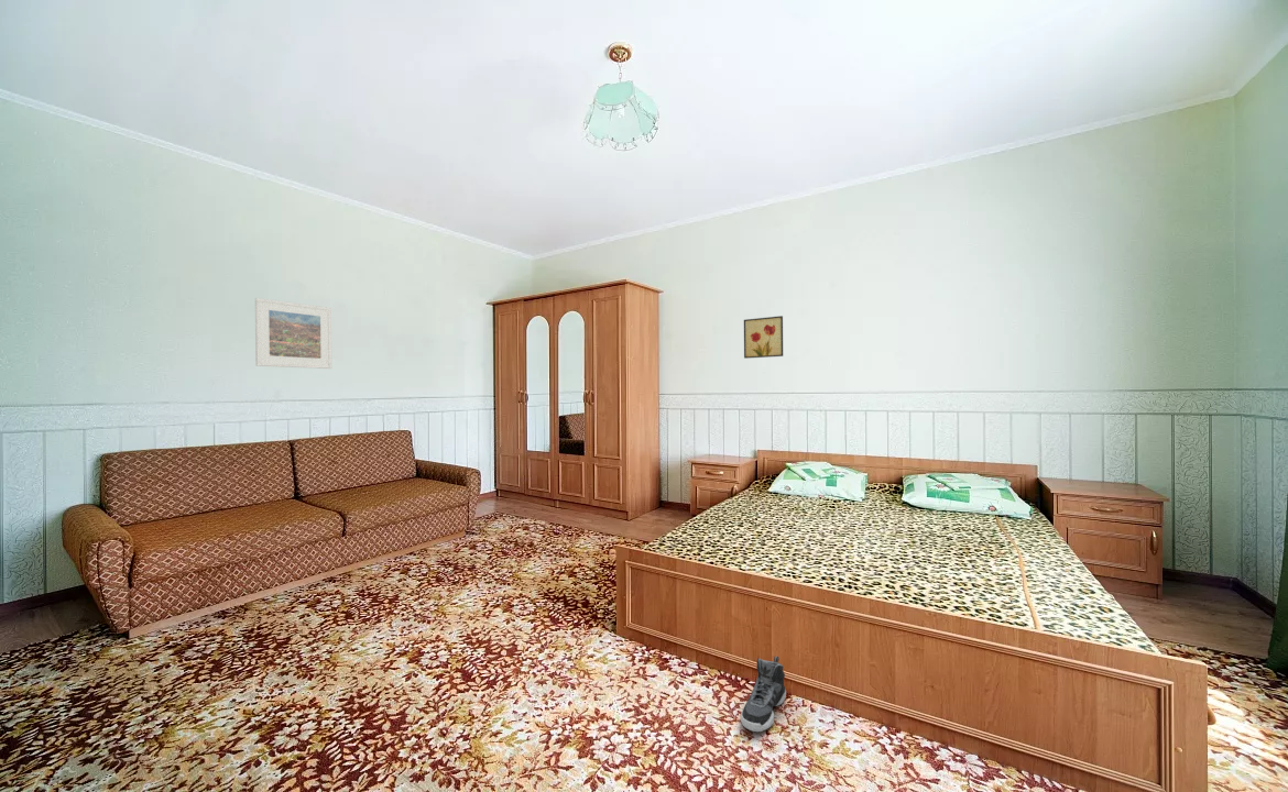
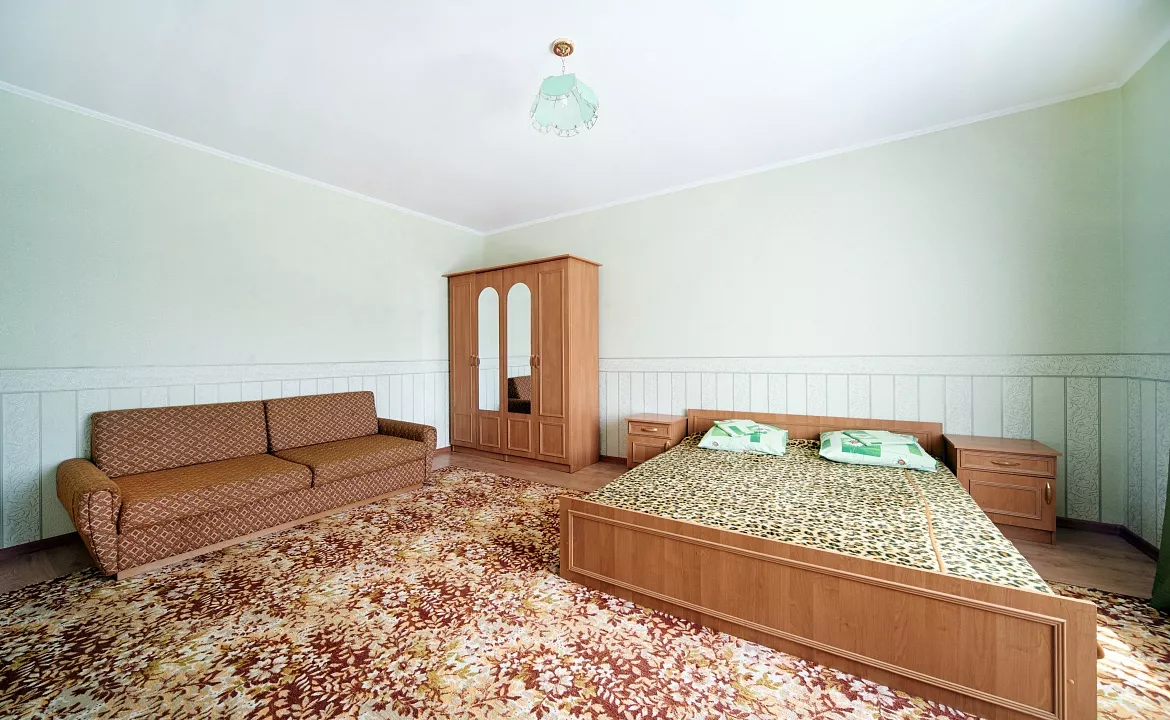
- sneaker [740,656,787,733]
- wall art [743,315,784,360]
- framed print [254,297,332,370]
